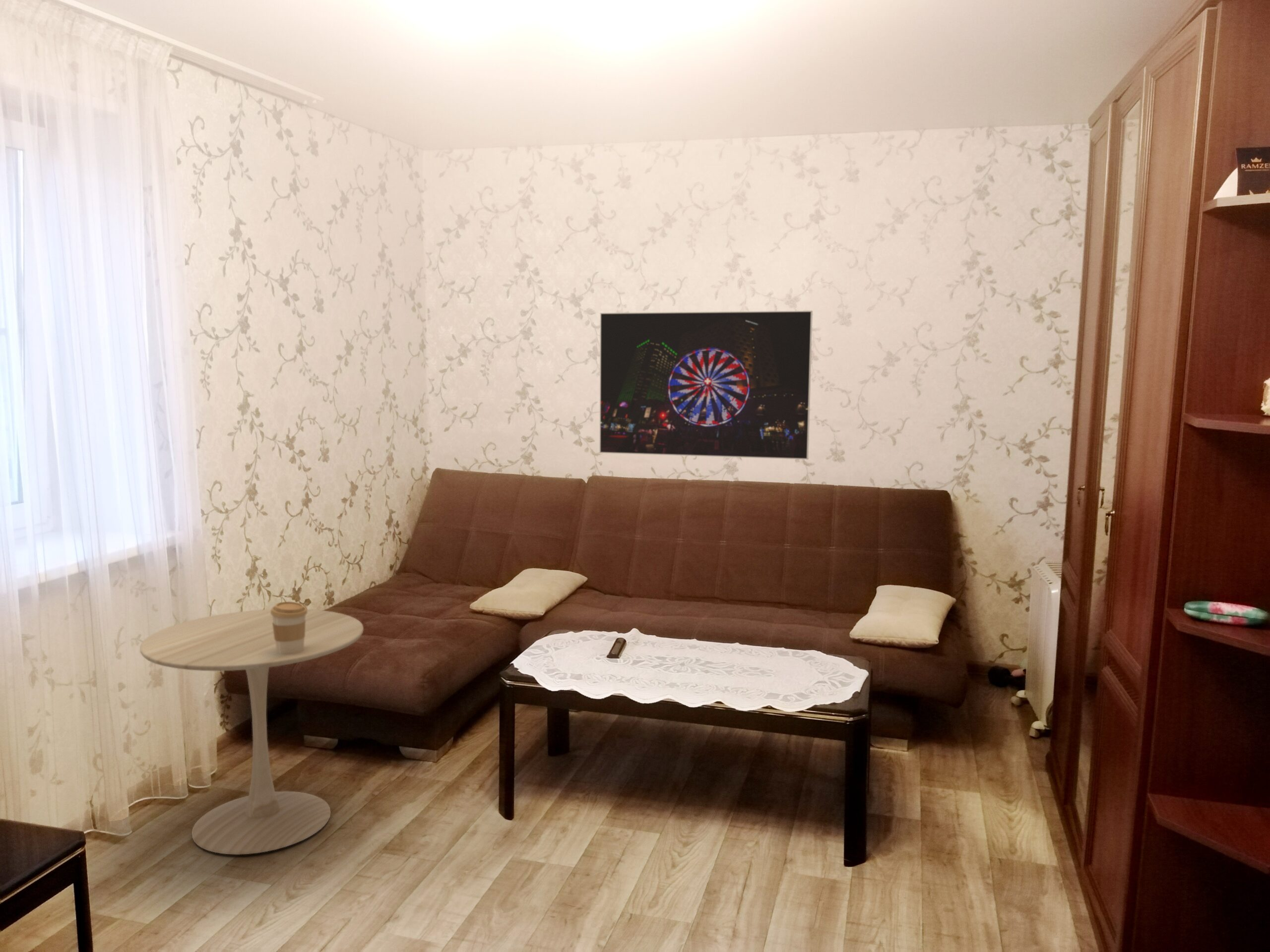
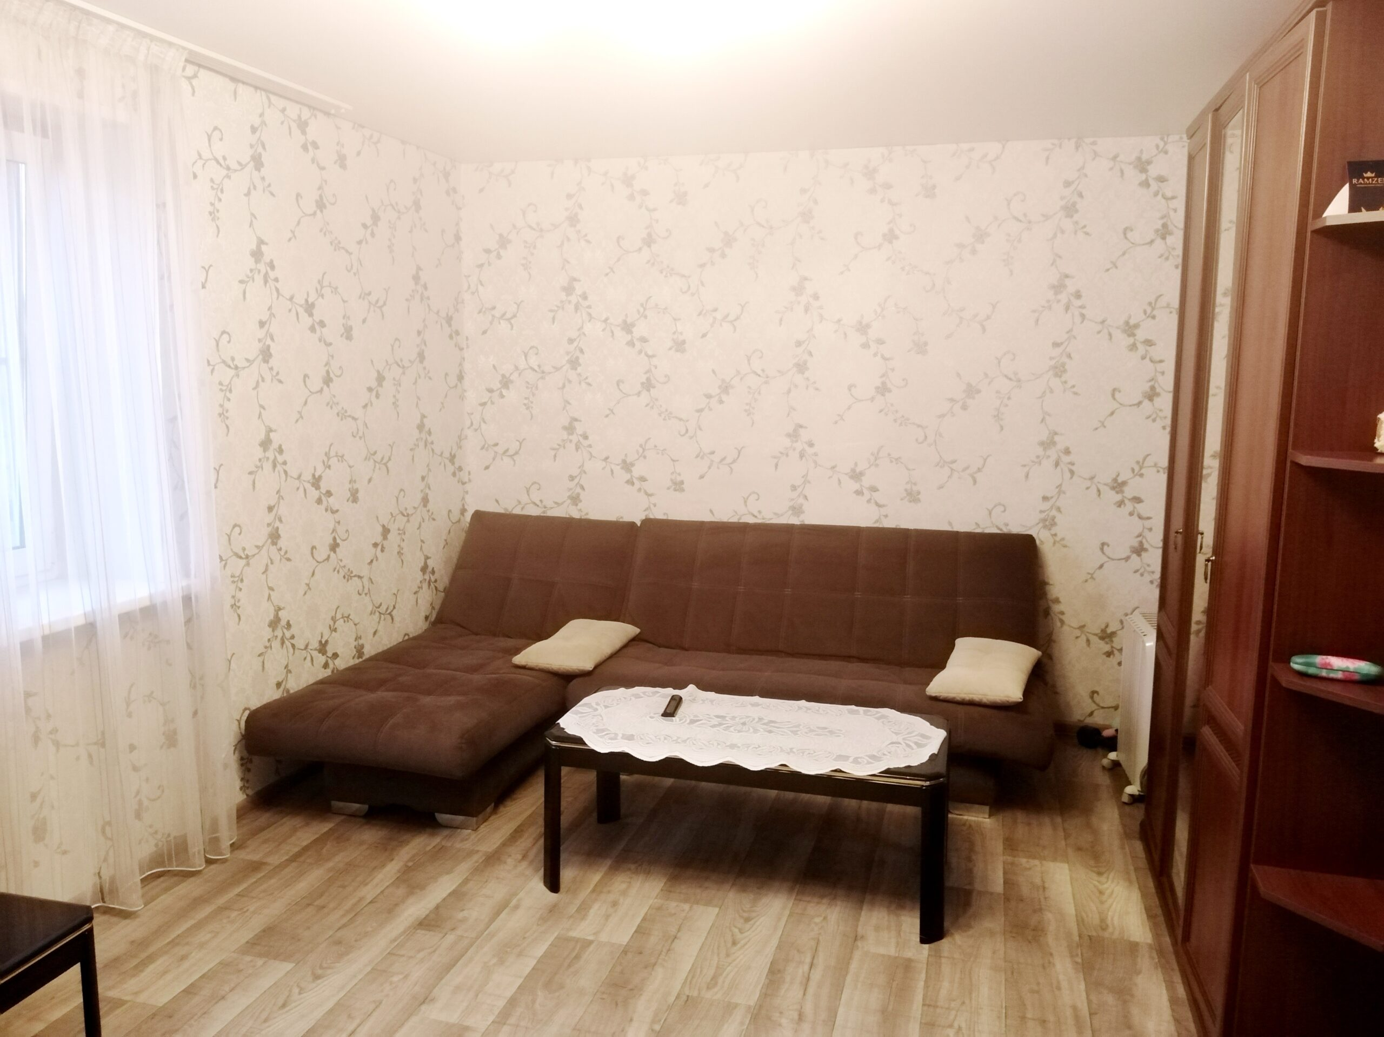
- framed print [599,310,813,460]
- side table [139,609,364,855]
- coffee cup [271,601,307,654]
